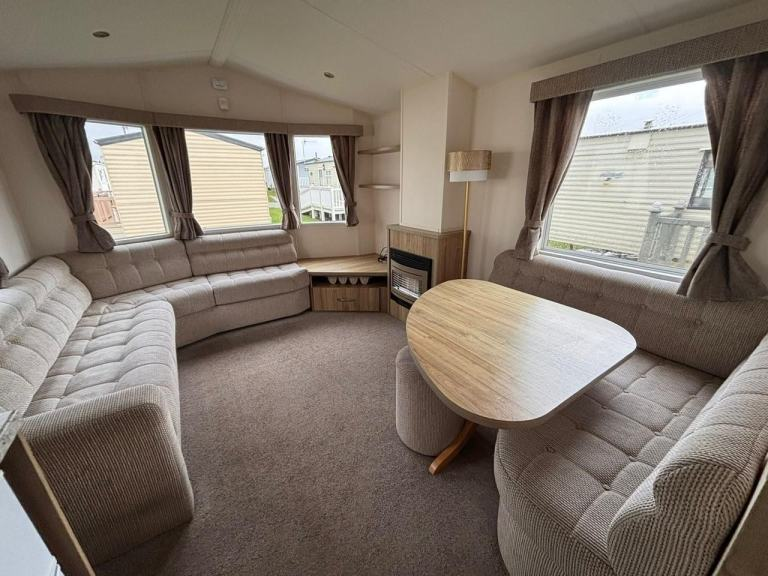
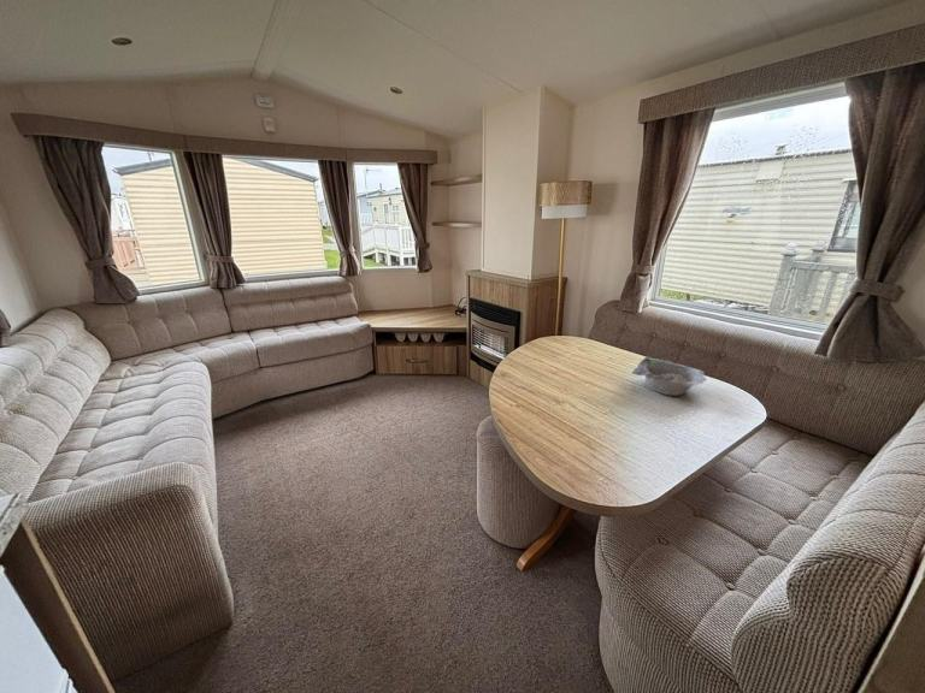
+ bowl [631,355,707,397]
